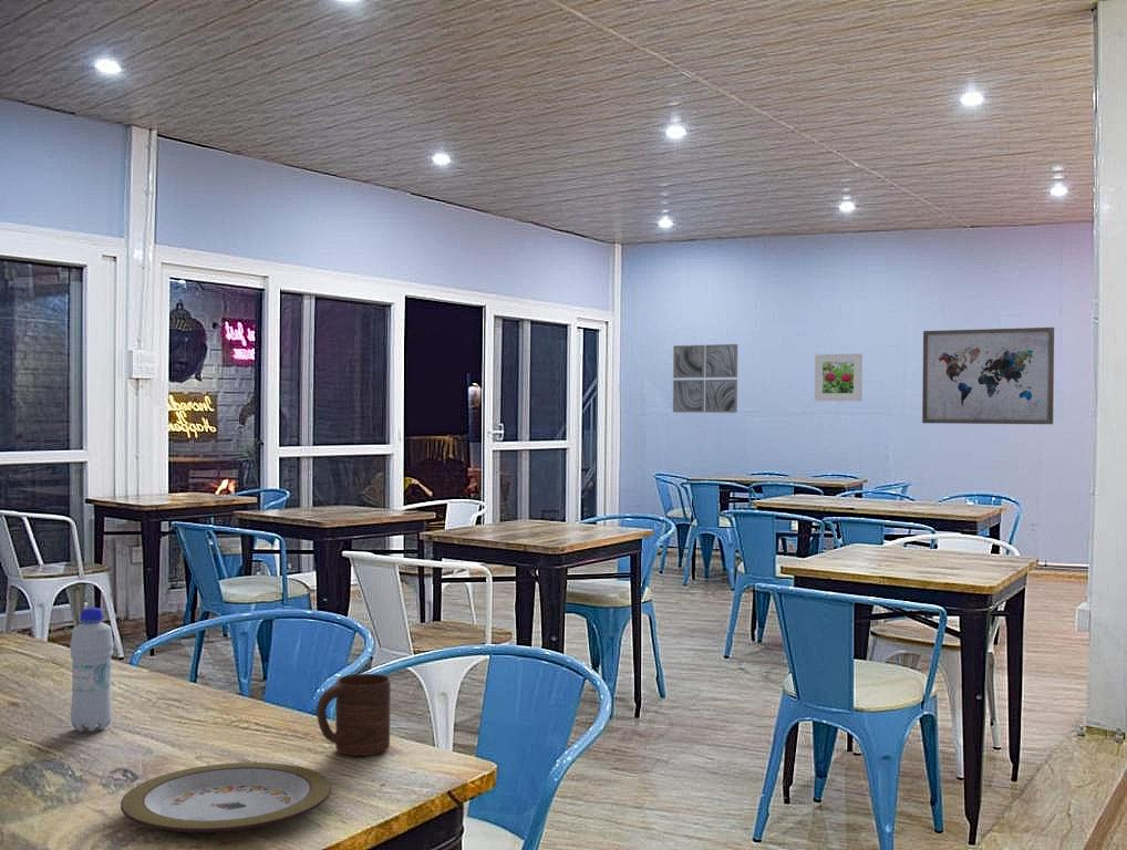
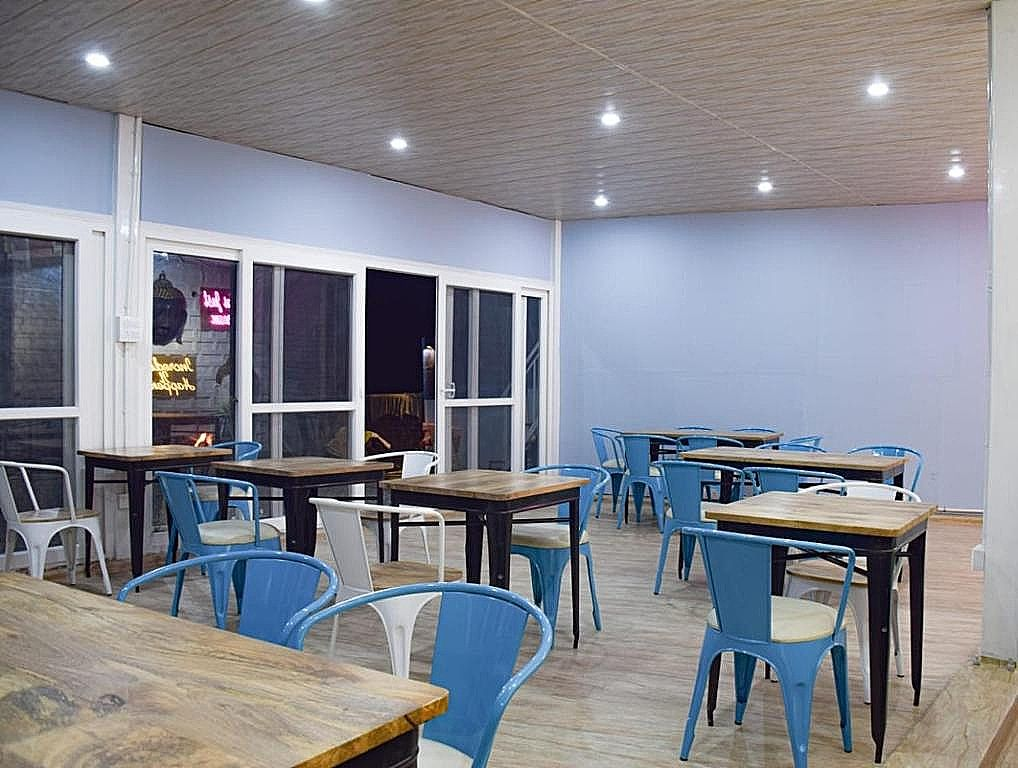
- wall art [921,326,1055,425]
- wall art [672,343,738,414]
- cup [316,673,392,757]
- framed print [814,353,864,402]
- plate [120,761,332,835]
- bottle [69,607,115,733]
